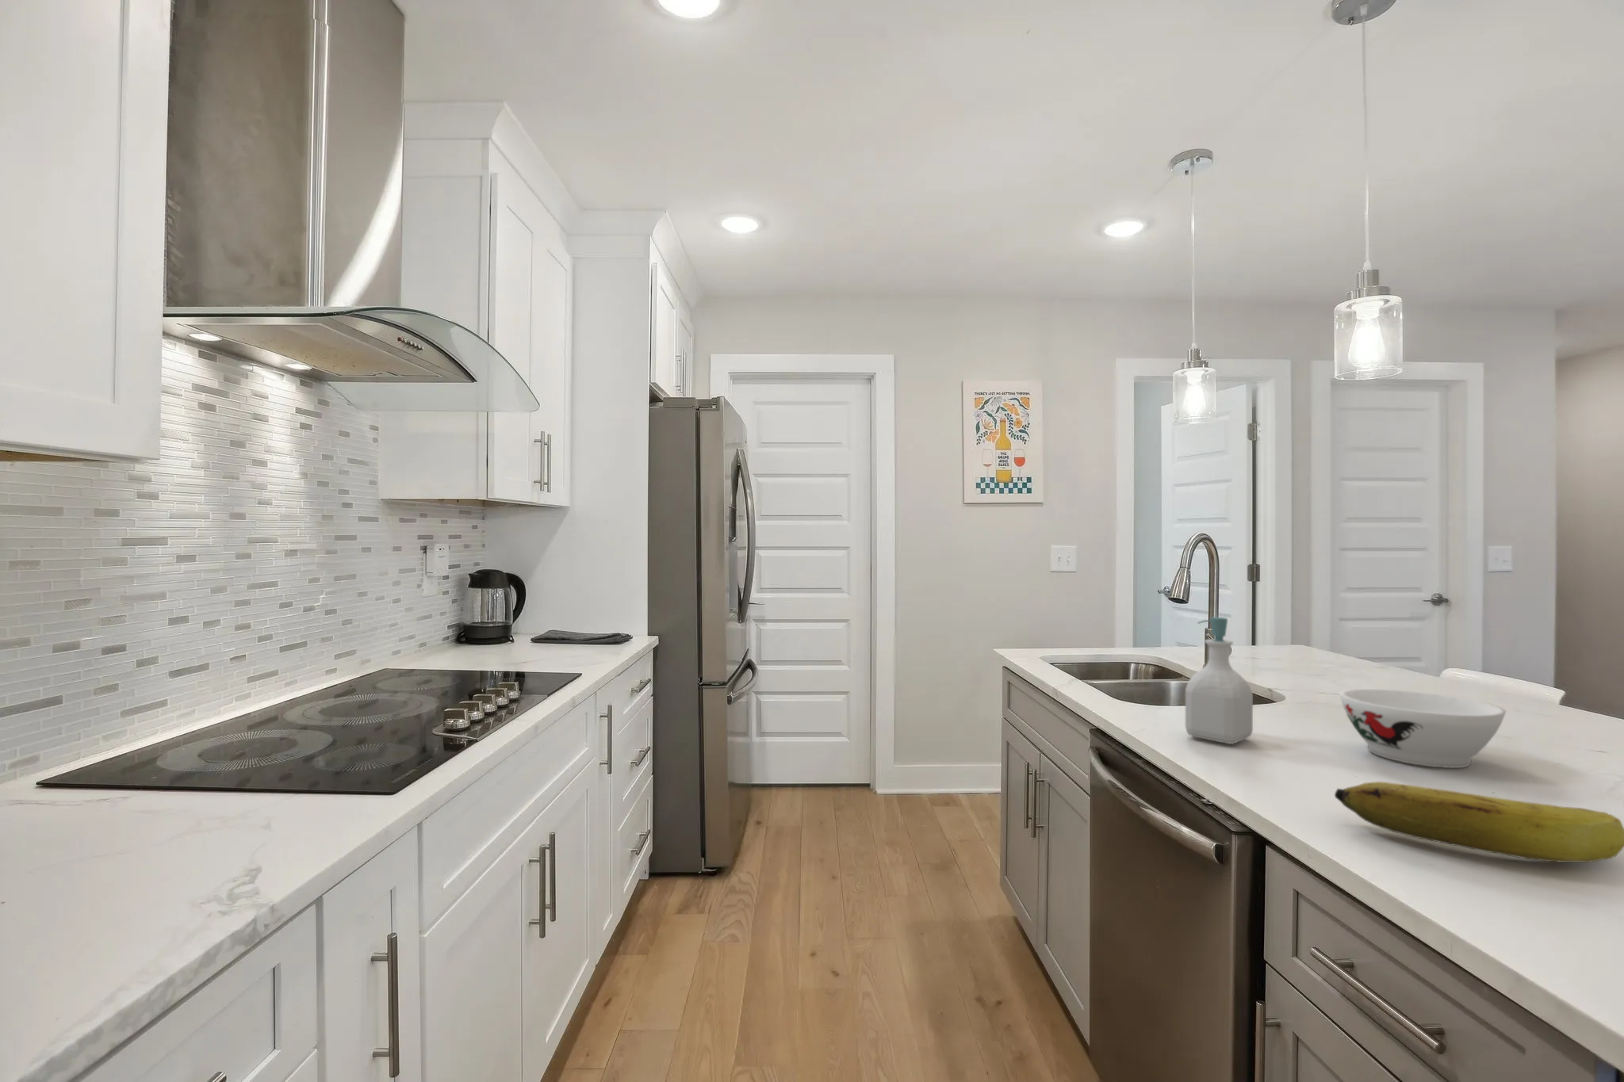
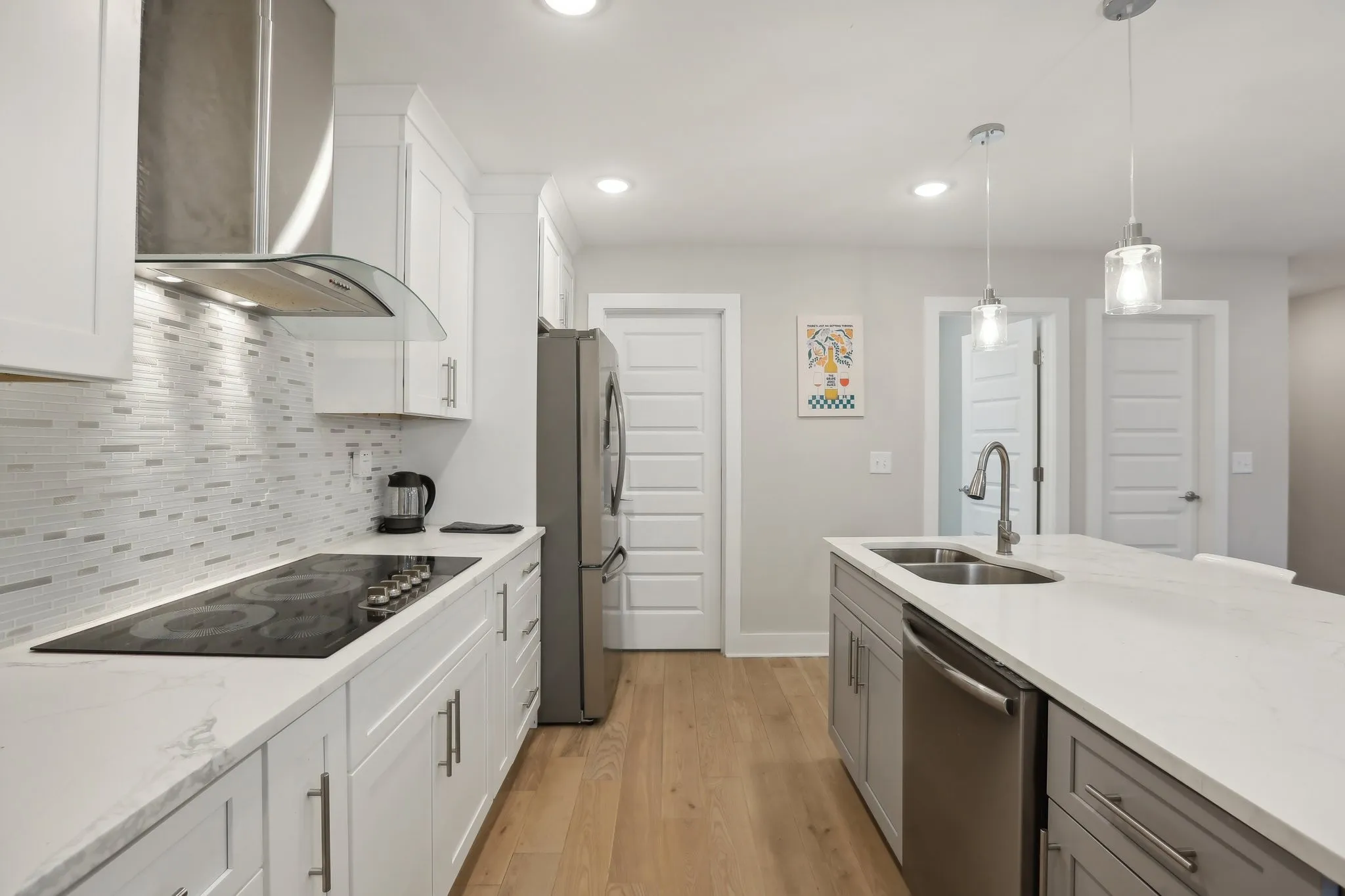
- soap bottle [1184,616,1253,744]
- bowl [1338,688,1507,769]
- banana [1334,781,1624,863]
